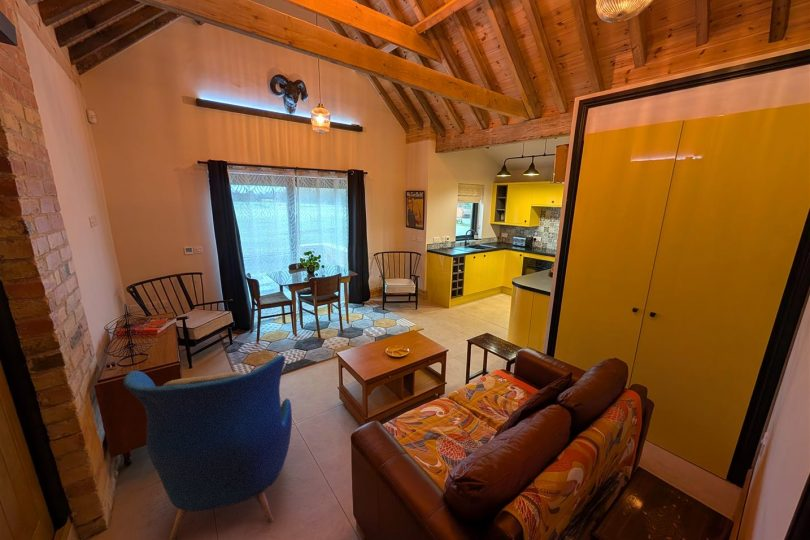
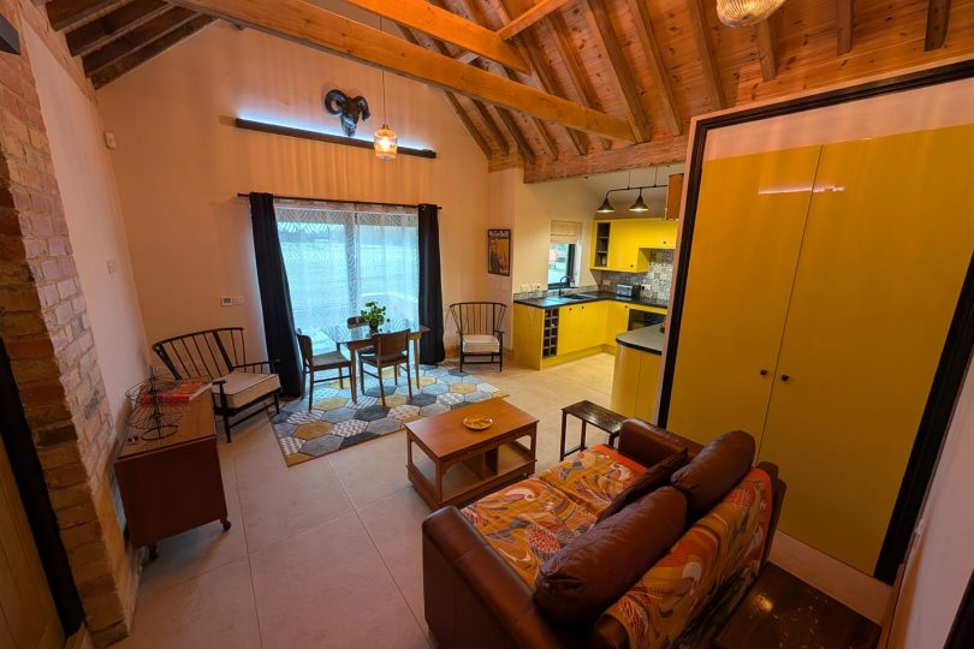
- armchair [122,354,293,540]
